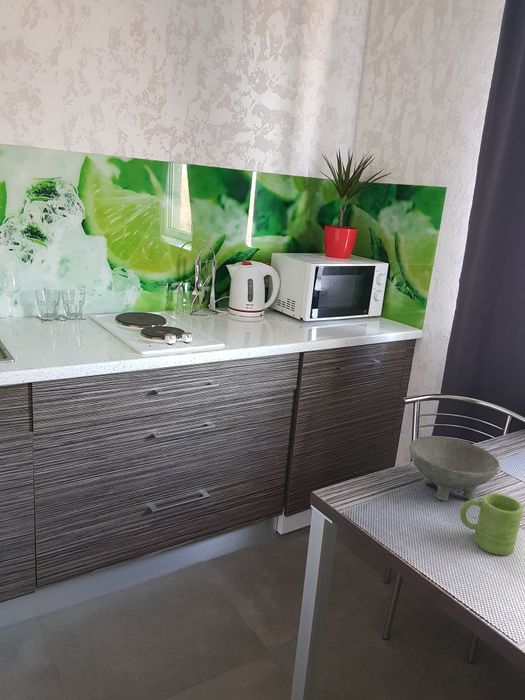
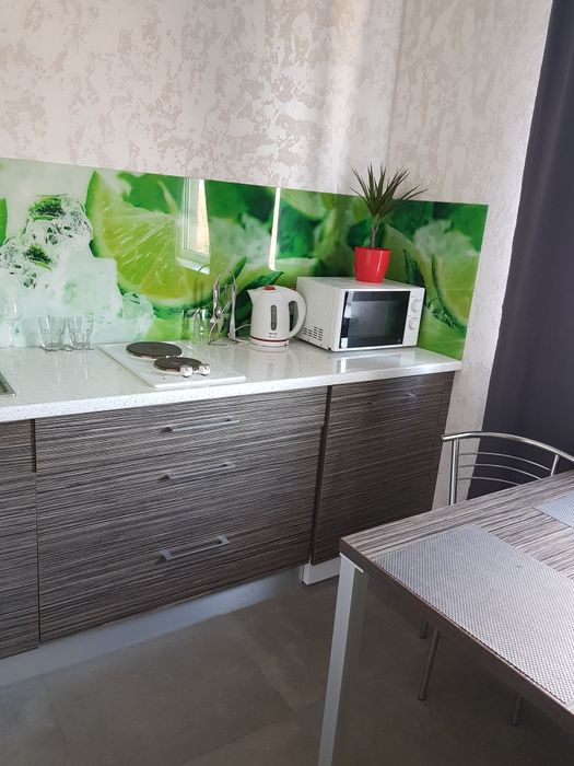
- mug [459,492,524,556]
- bowl [409,435,501,501]
